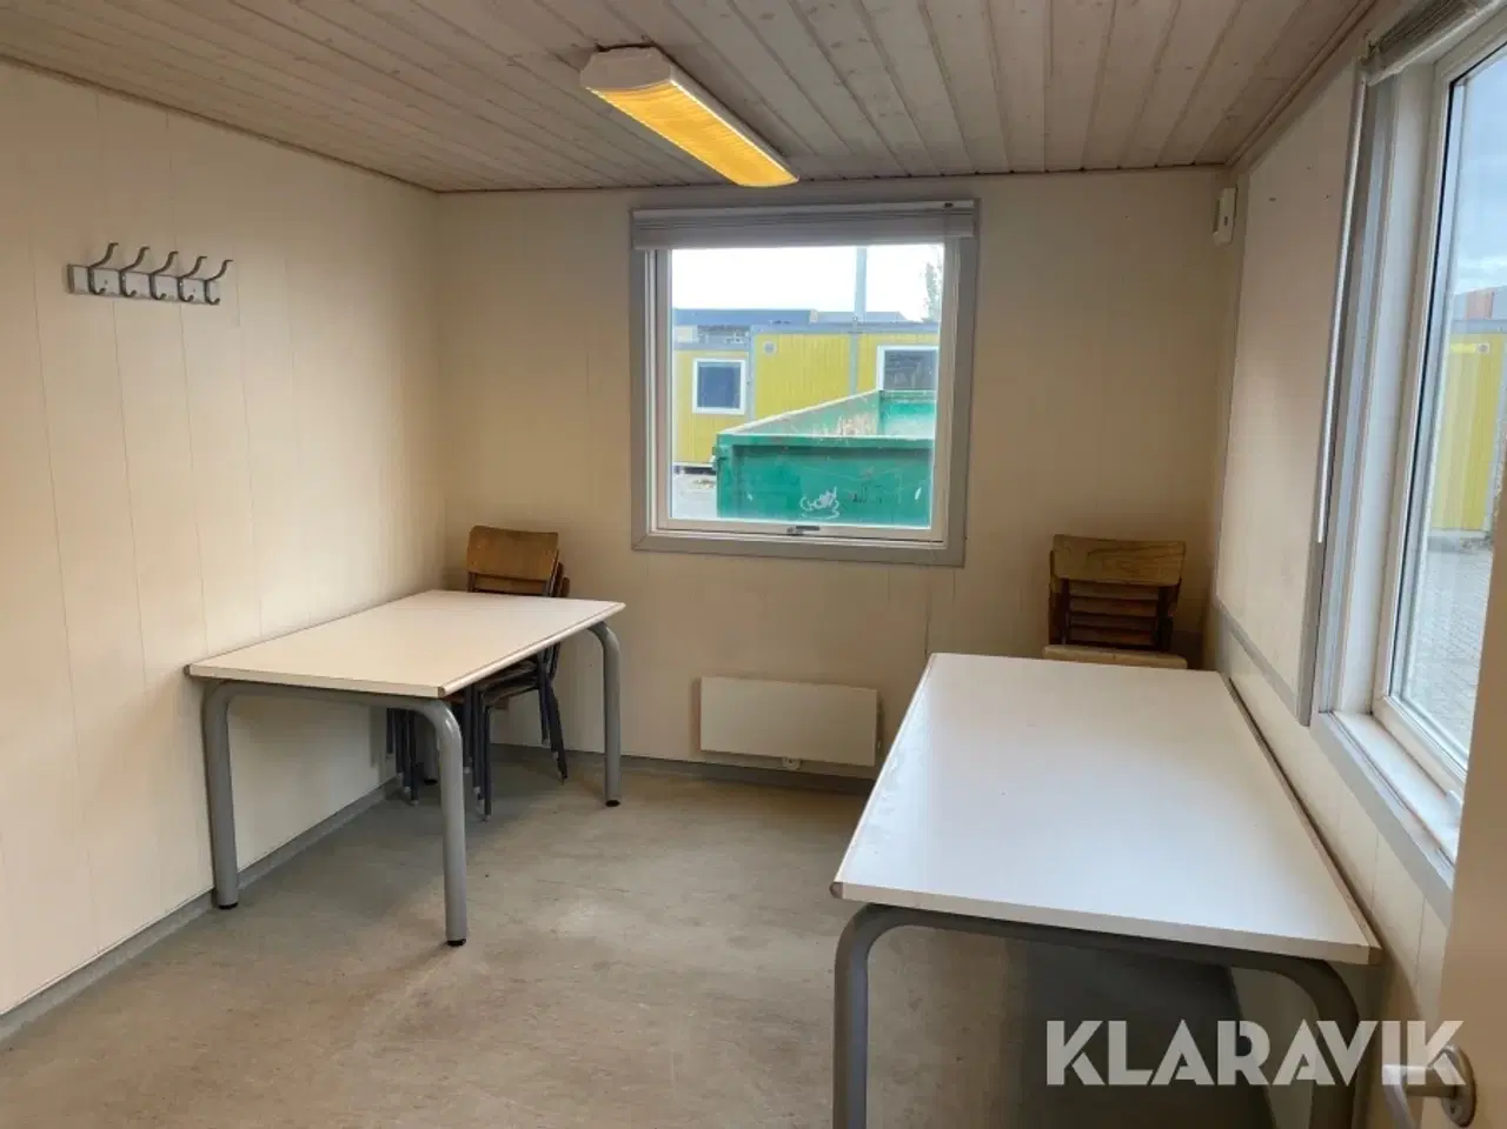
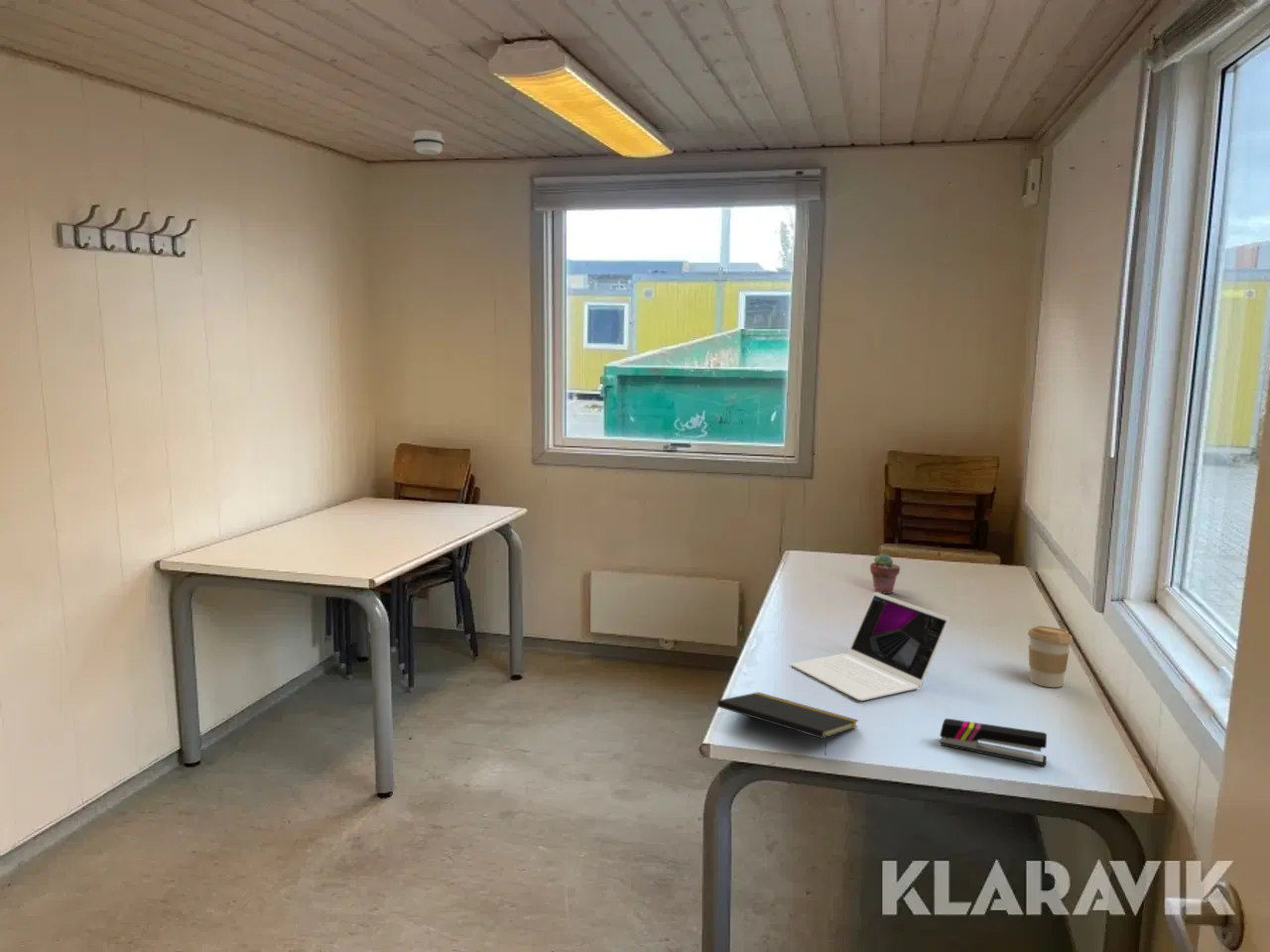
+ laptop [790,591,951,702]
+ stapler [939,718,1048,767]
+ notepad [716,691,859,757]
+ coffee cup [1027,625,1074,688]
+ potted succulent [869,552,901,595]
+ smoke detector [412,129,445,156]
